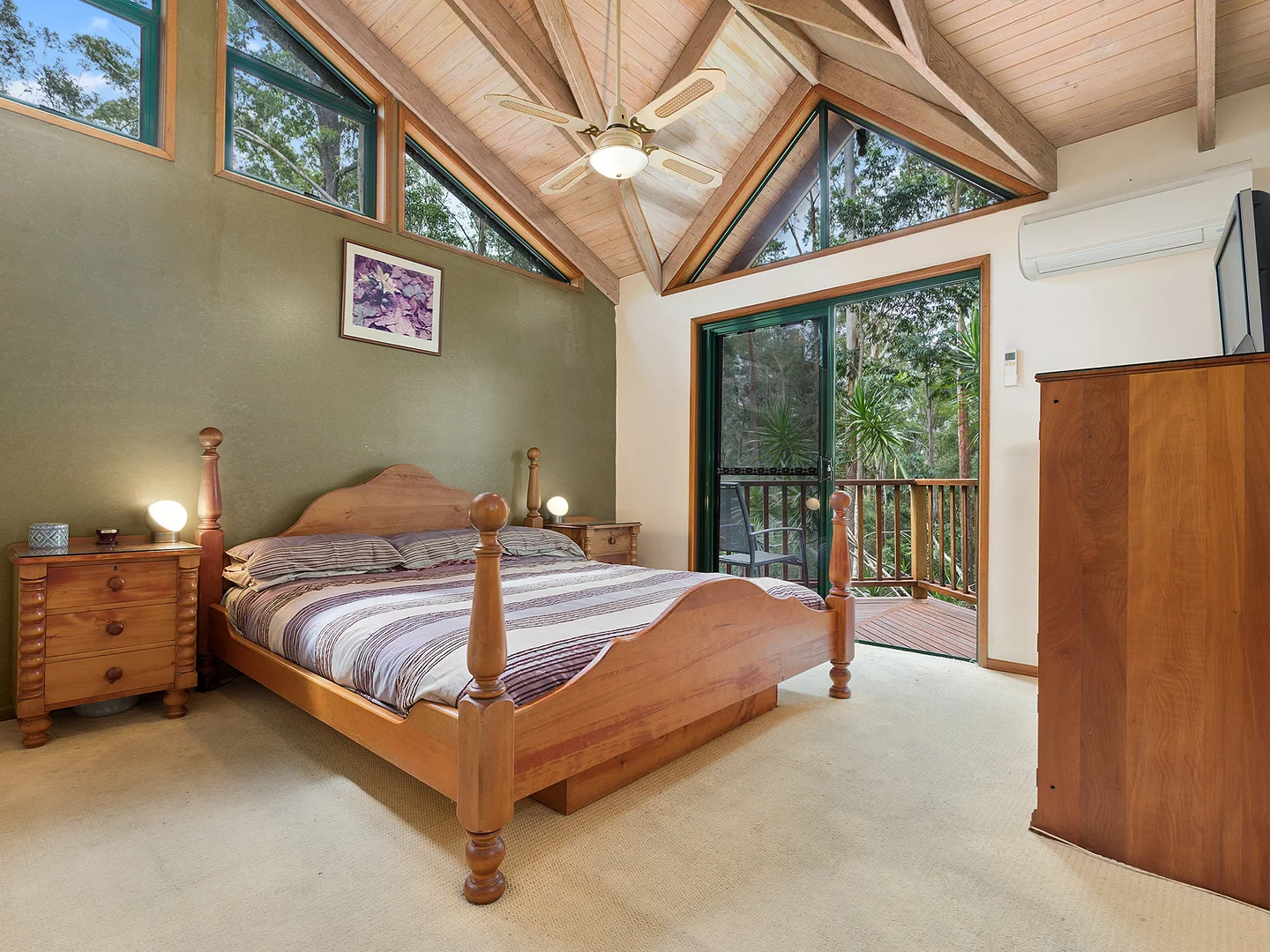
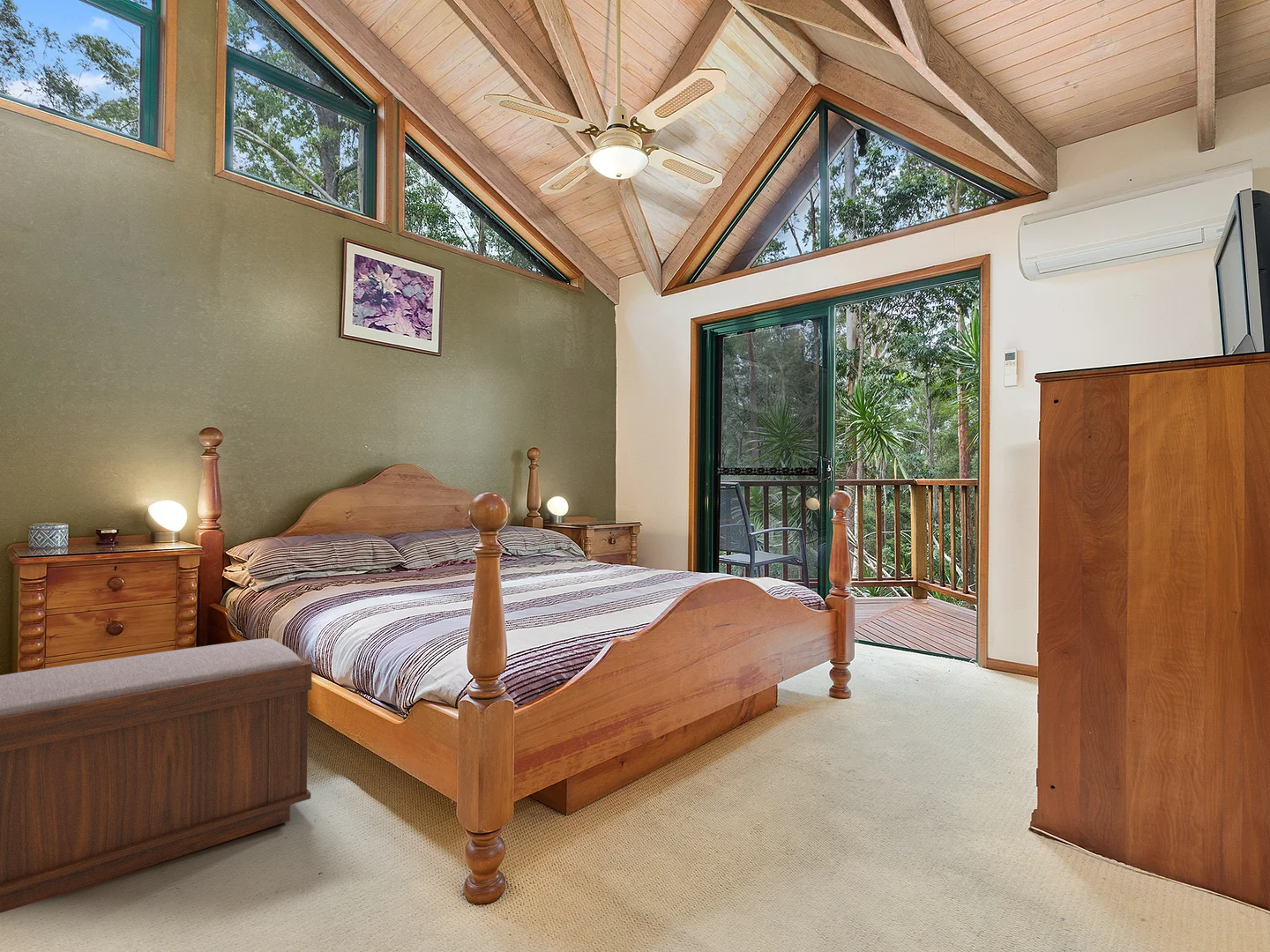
+ bench [0,637,312,914]
